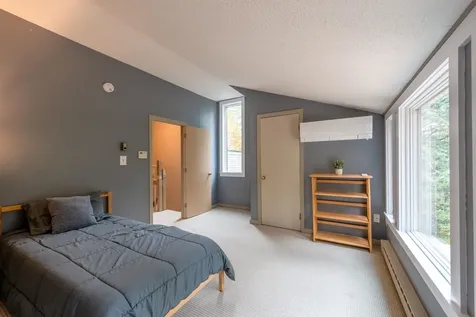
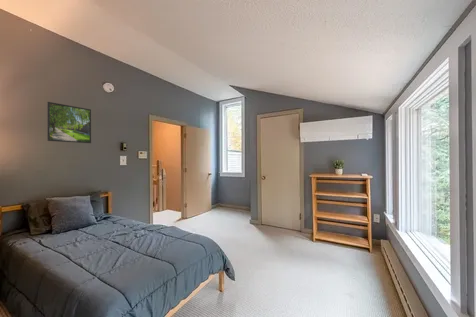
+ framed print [46,101,92,144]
